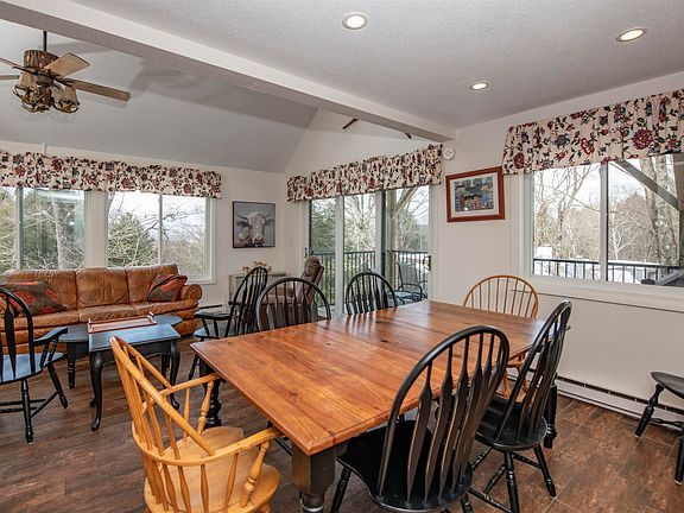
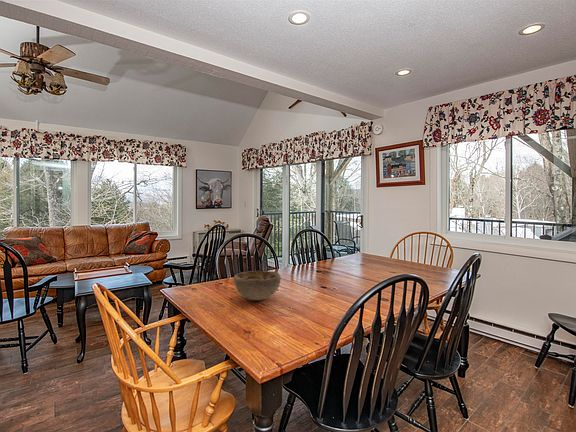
+ decorative bowl [233,270,282,301]
